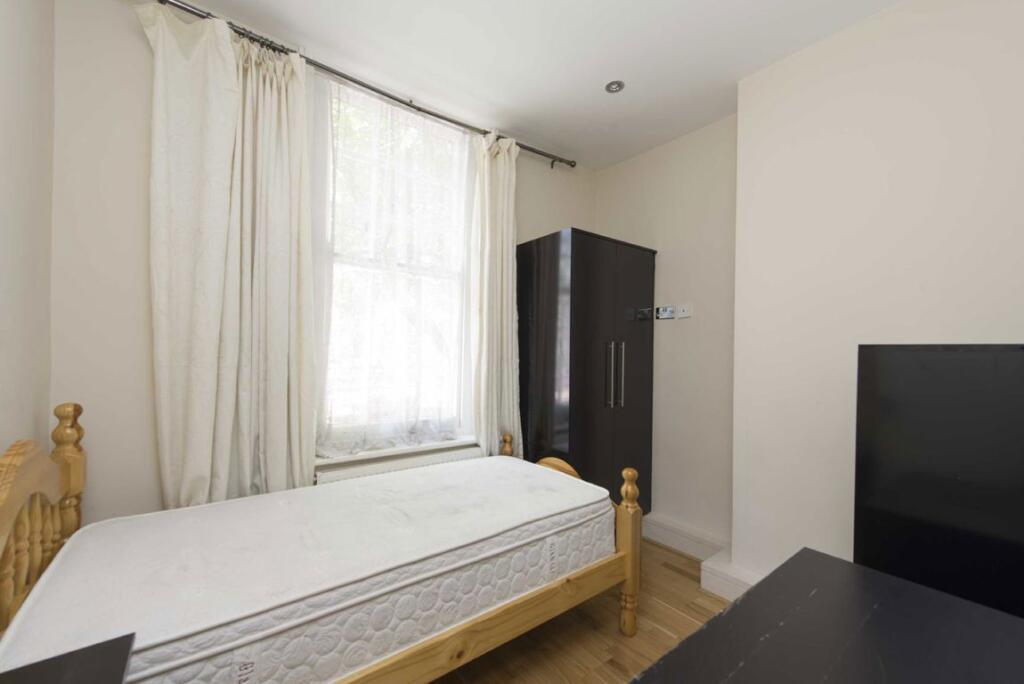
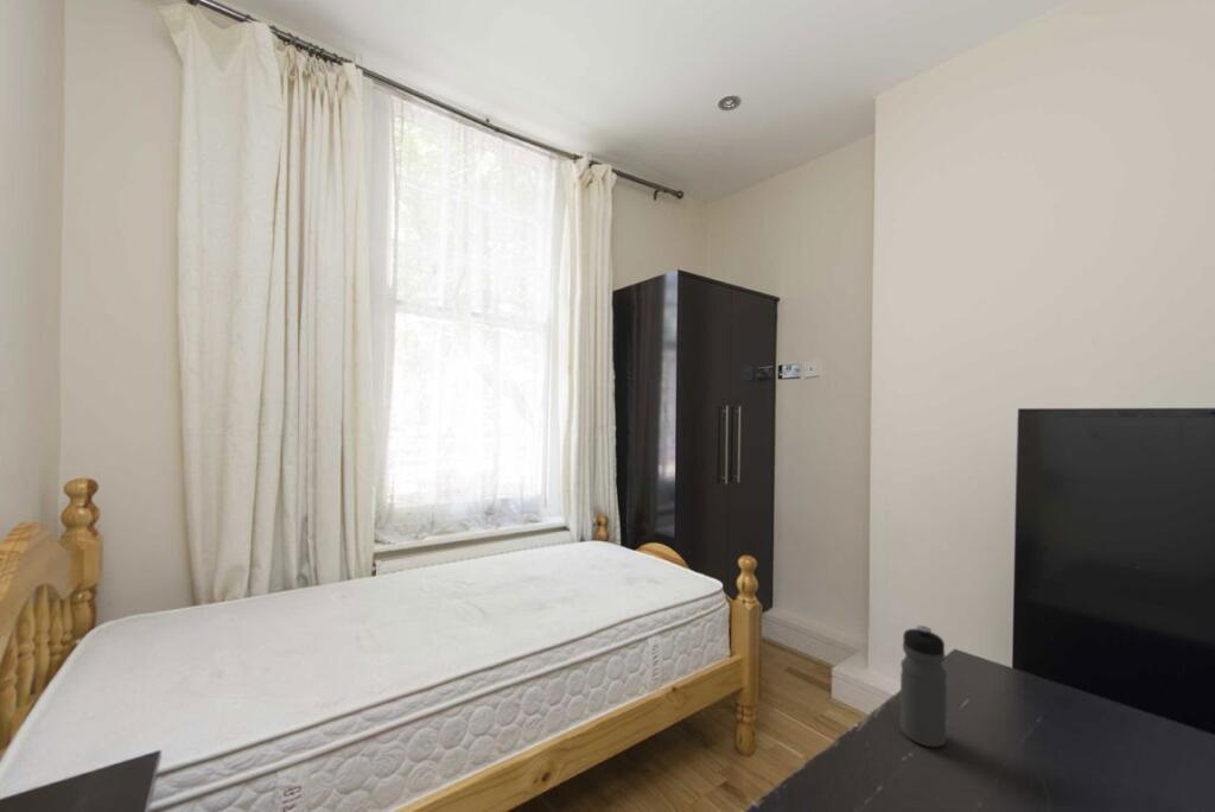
+ water bottle [899,624,948,748]
